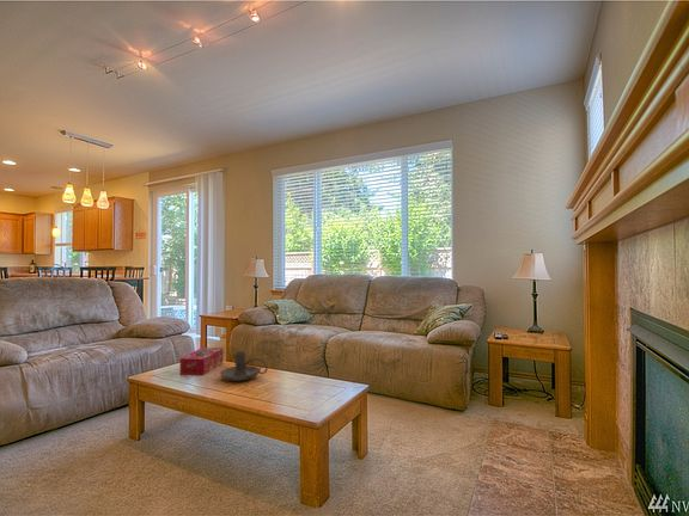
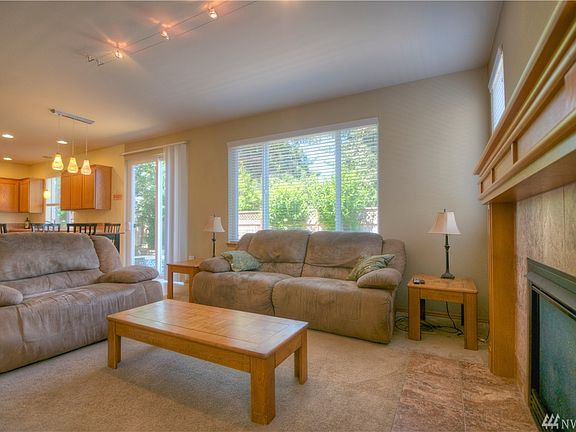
- candle holder [219,350,269,382]
- tissue box [179,346,224,376]
